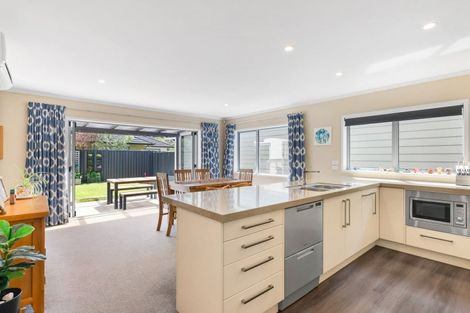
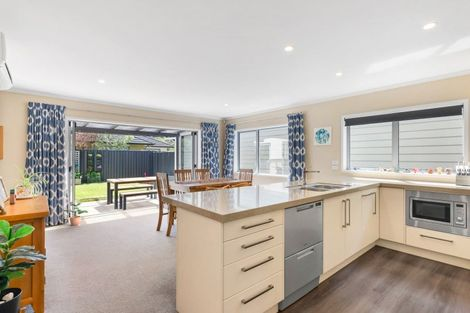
+ potted plant [63,202,89,227]
